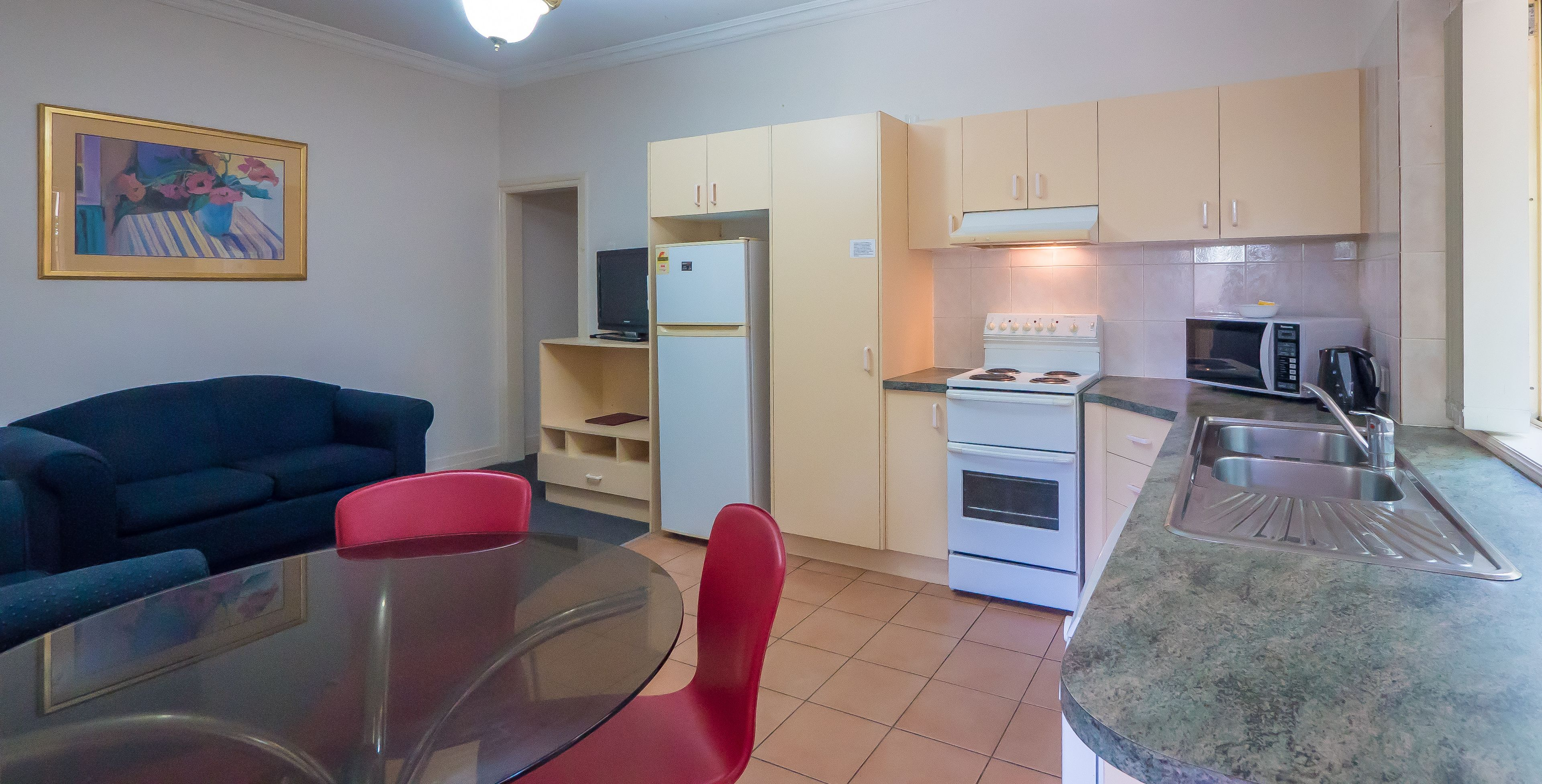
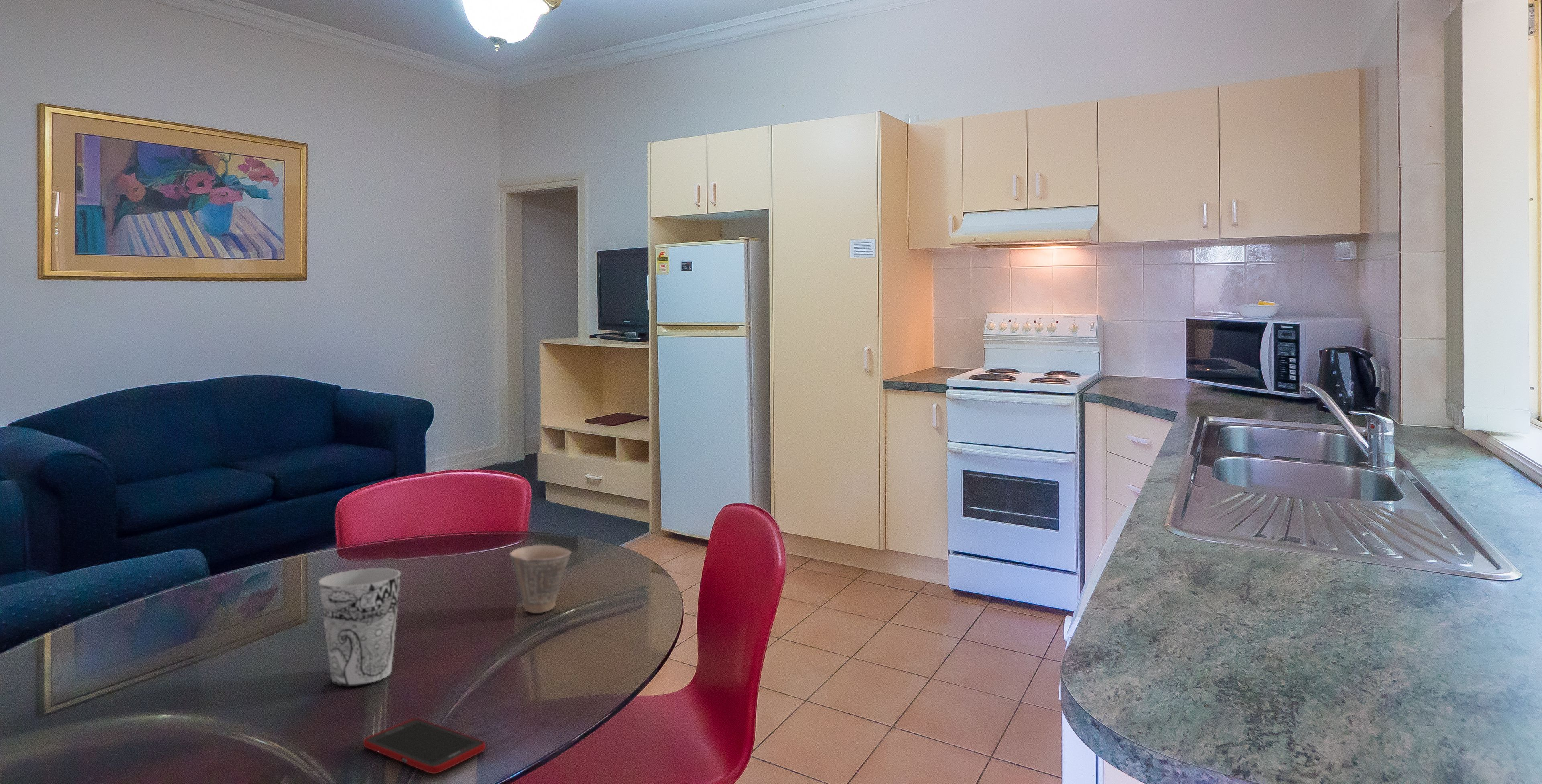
+ cup [318,568,401,686]
+ cell phone [363,718,486,774]
+ cup [510,545,571,613]
